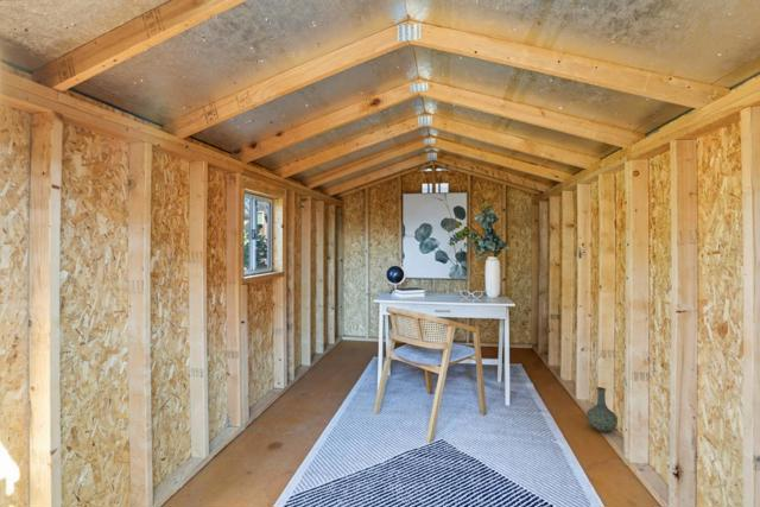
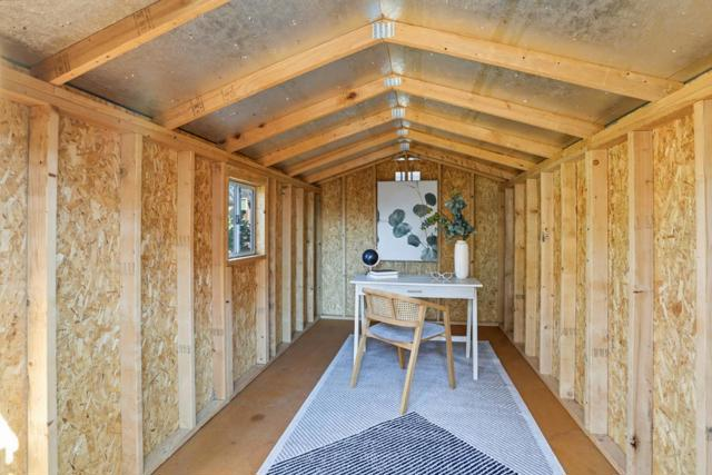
- vase [585,386,619,433]
